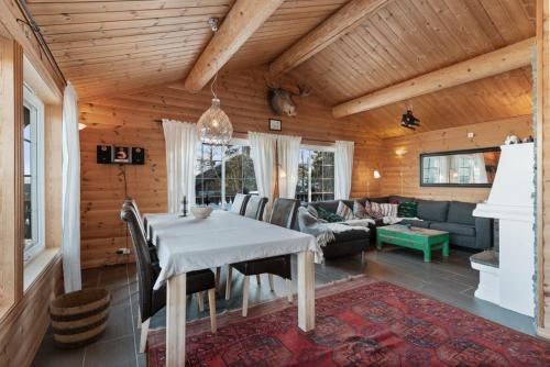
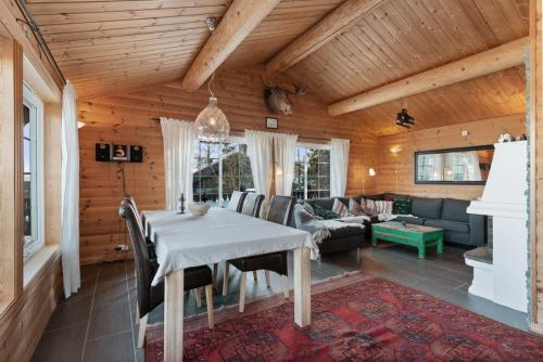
- bucket [46,287,113,349]
